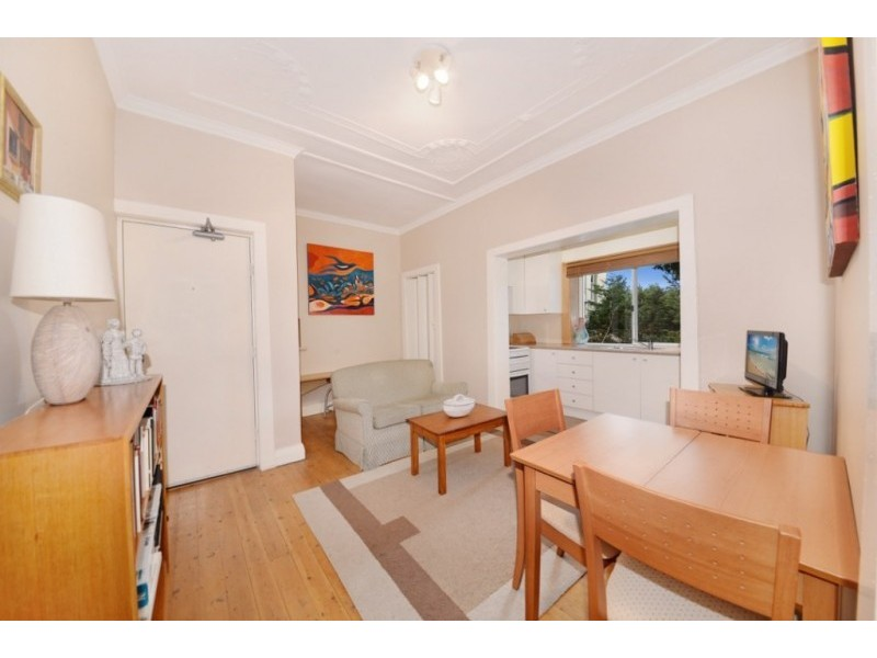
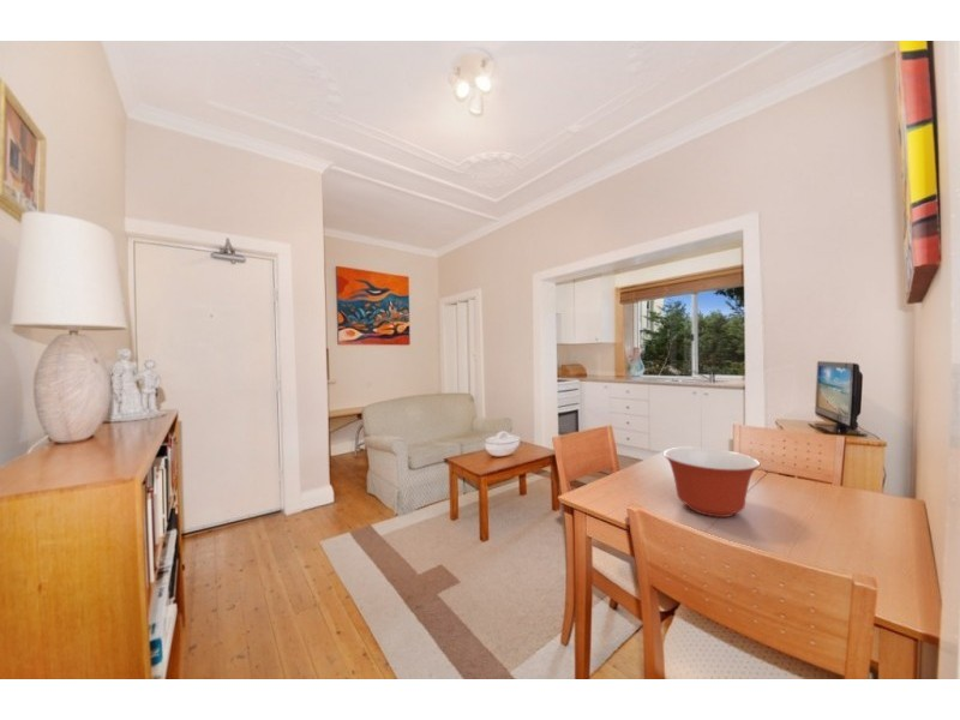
+ mixing bowl [662,446,761,518]
